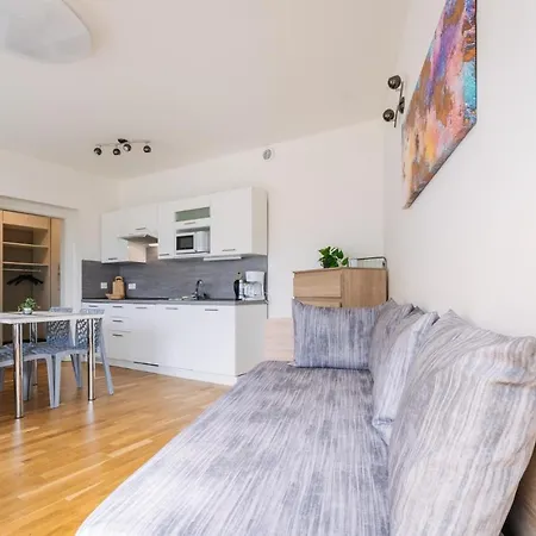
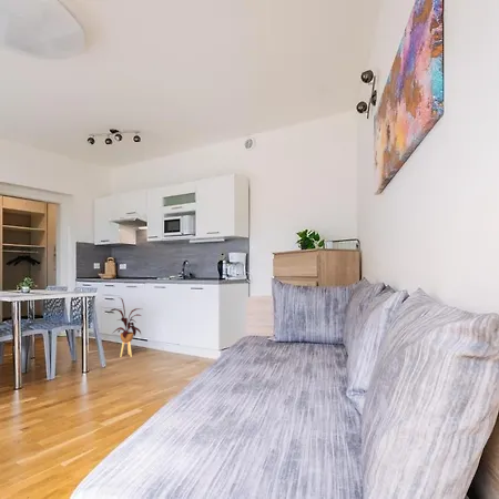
+ house plant [109,297,142,358]
